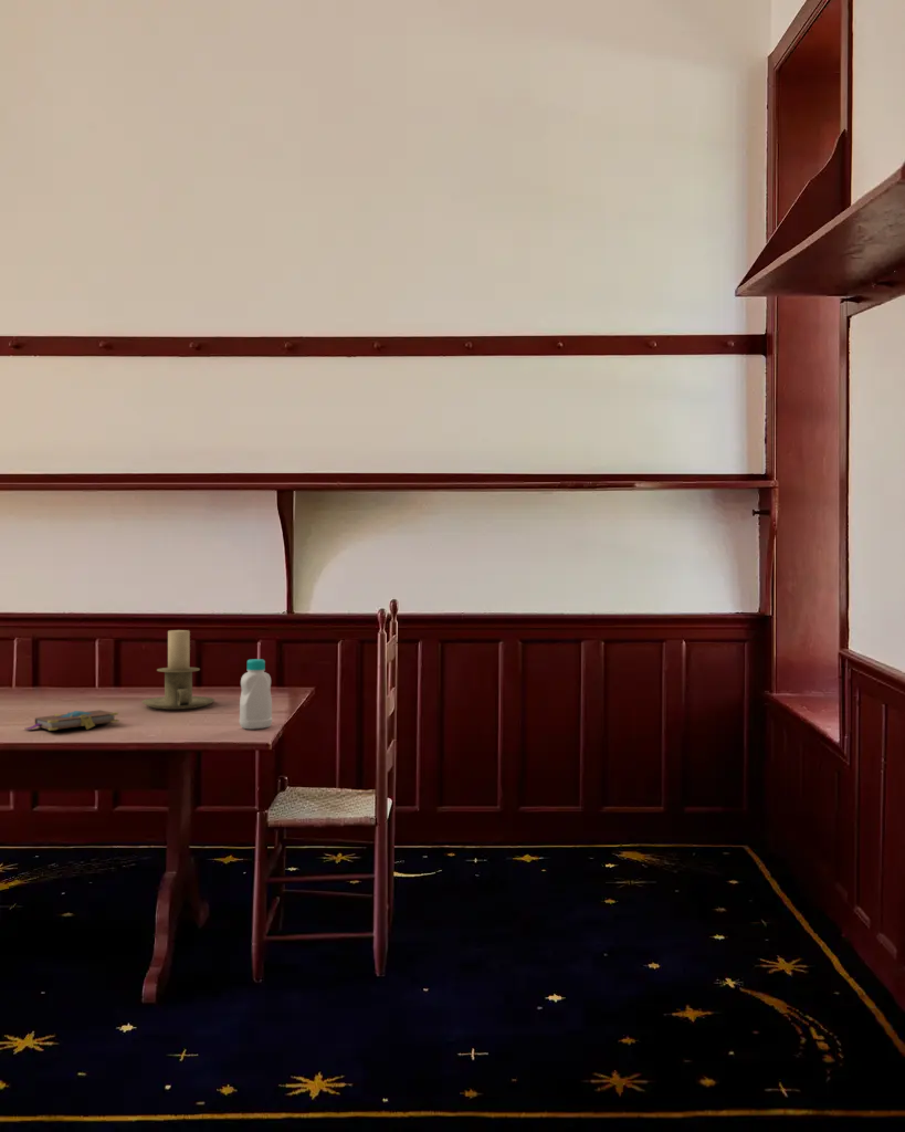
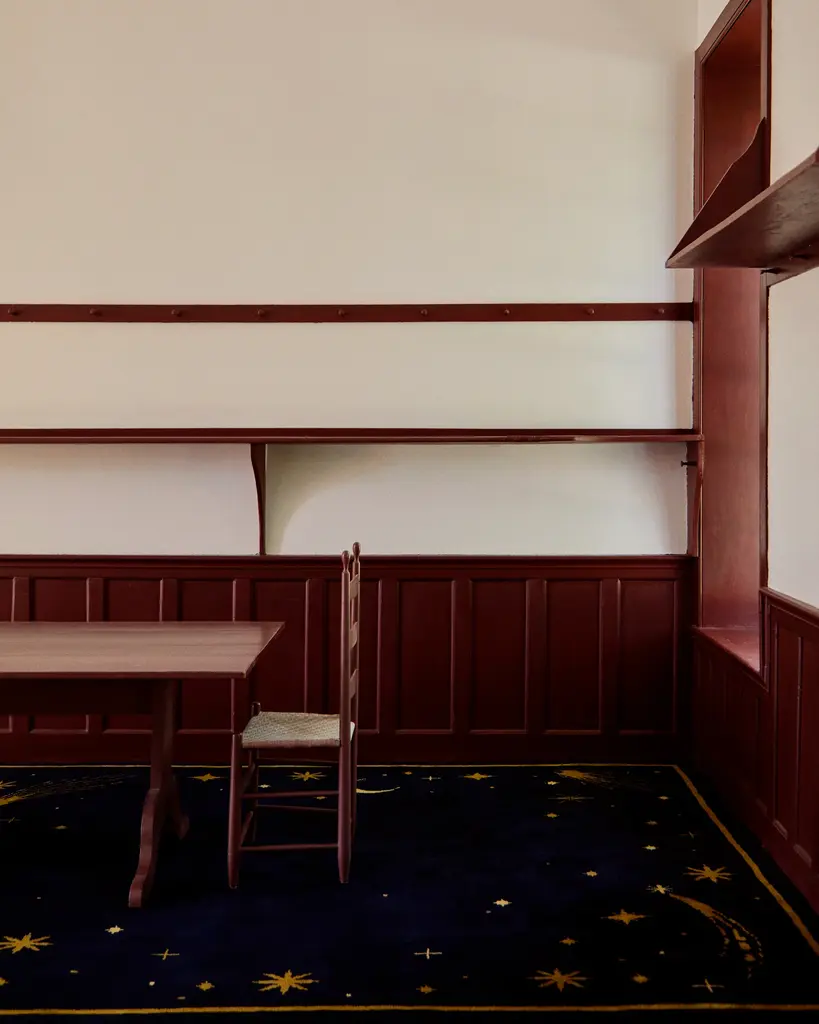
- bottle [239,658,273,731]
- candle holder [140,629,215,711]
- book [25,709,119,732]
